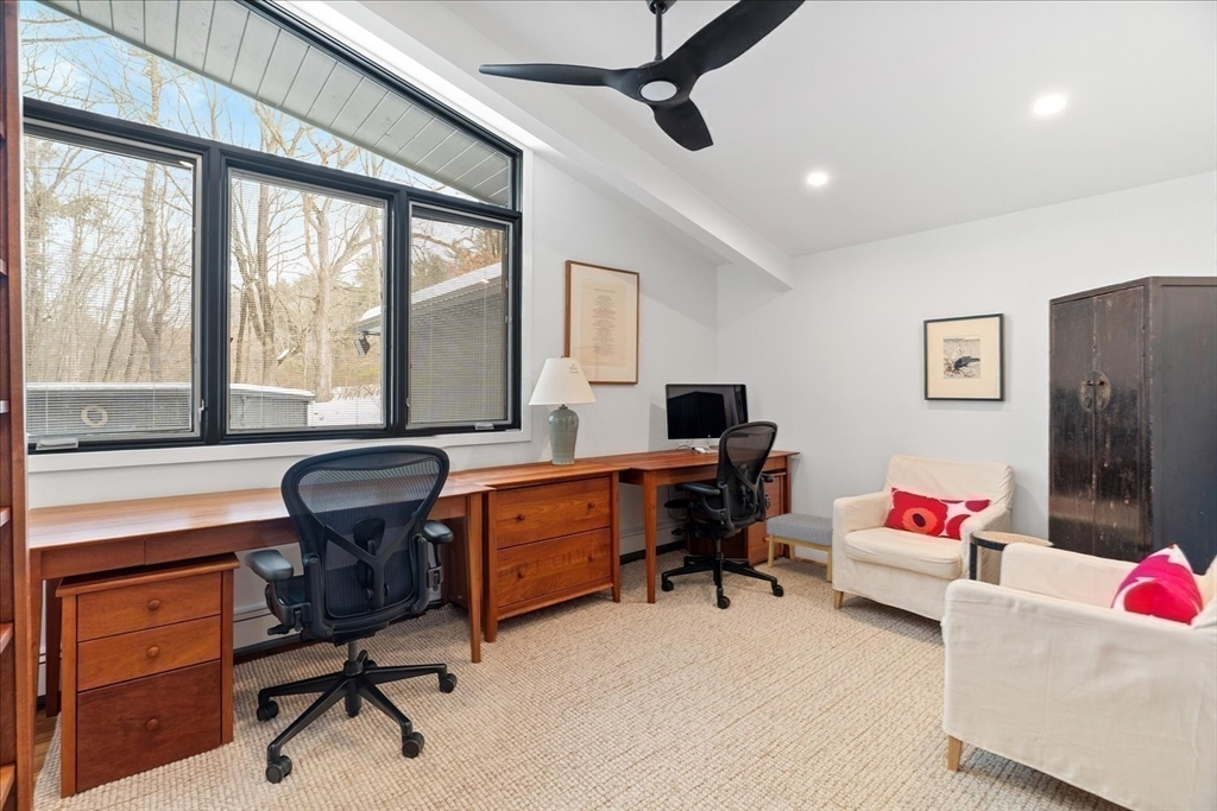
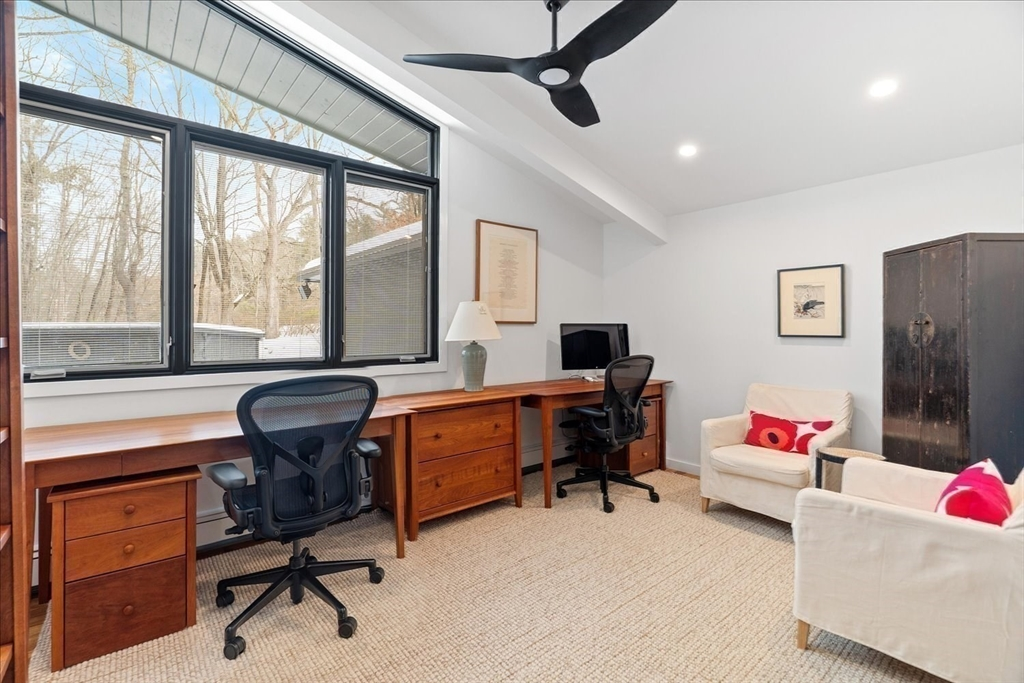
- footstool [765,512,834,583]
